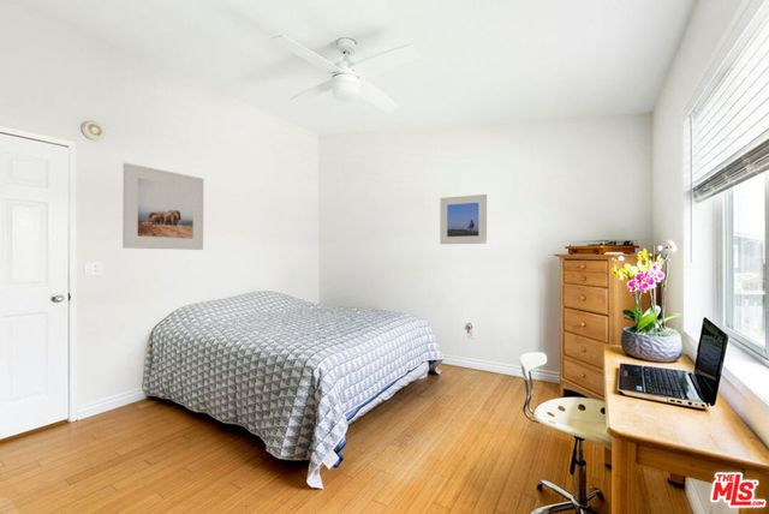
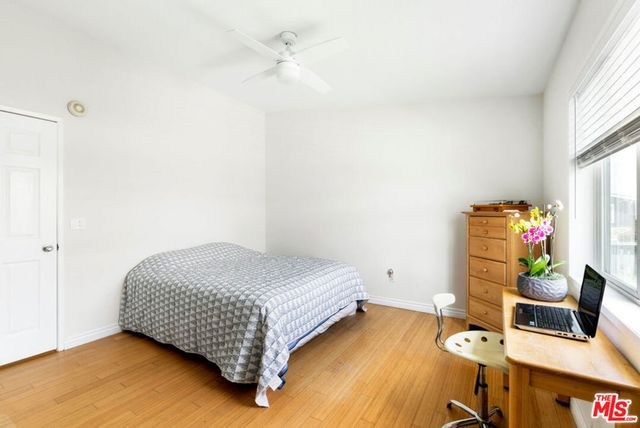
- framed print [439,193,488,245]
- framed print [121,162,204,251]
